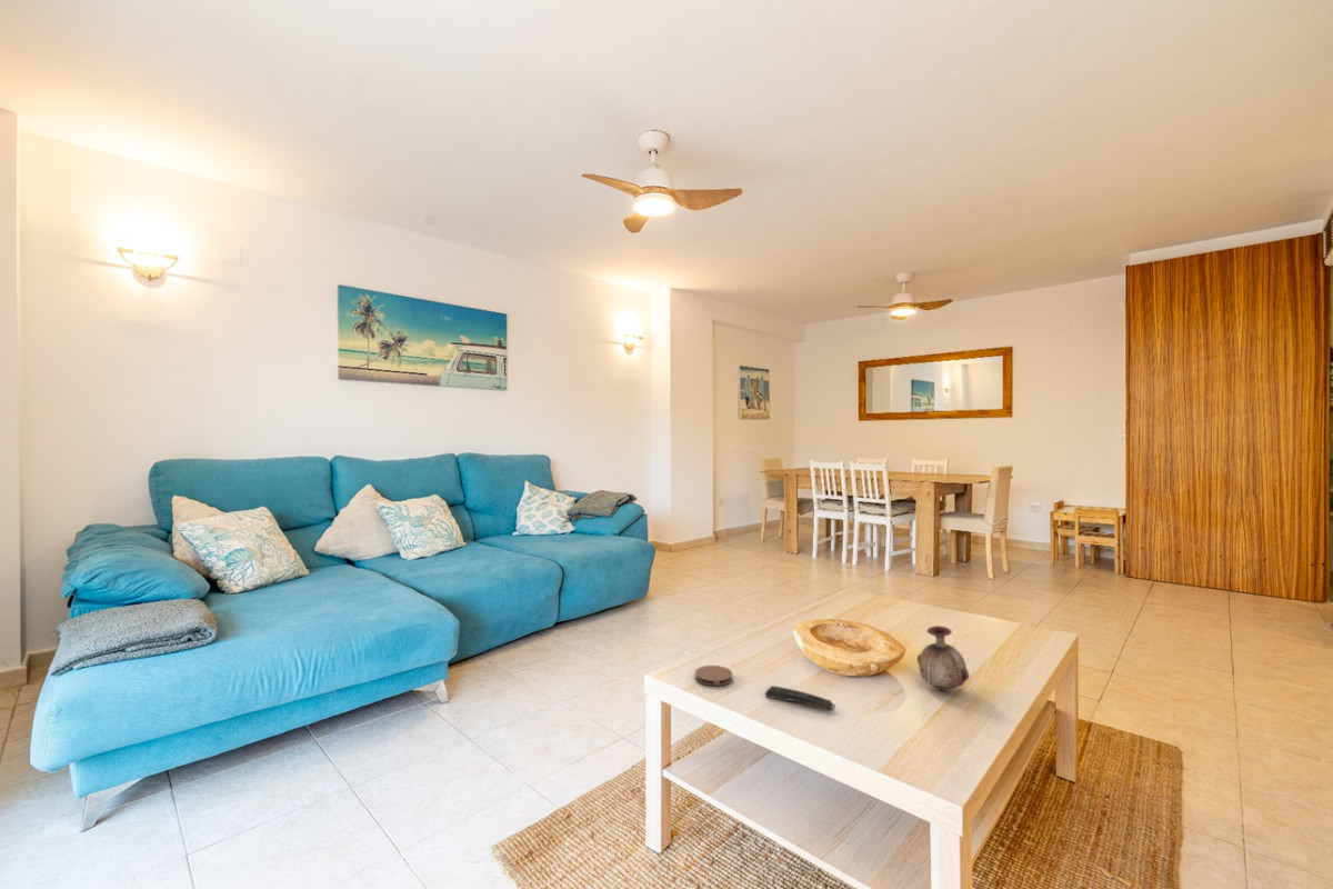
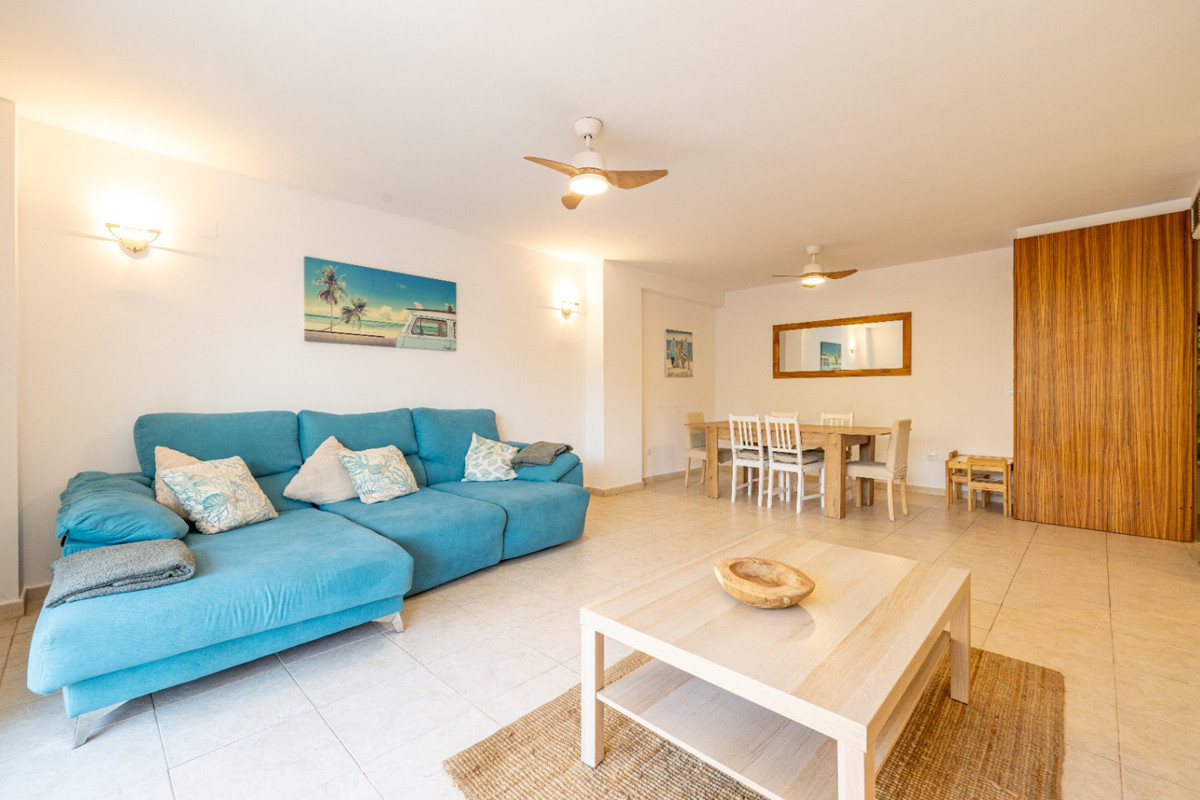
- coaster [694,665,733,687]
- vase [916,625,971,692]
- remote control [764,685,836,711]
